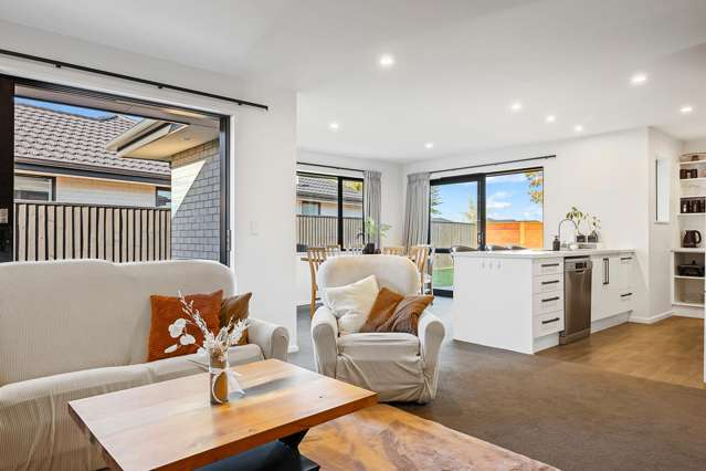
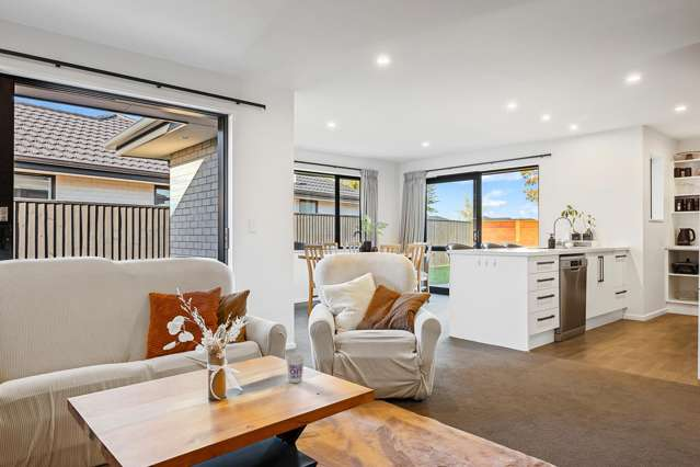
+ cup [285,353,306,384]
